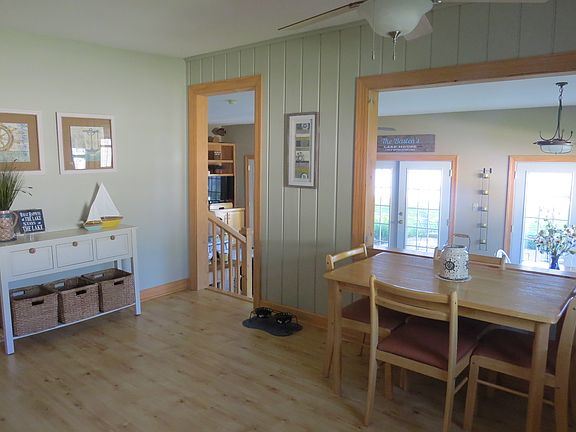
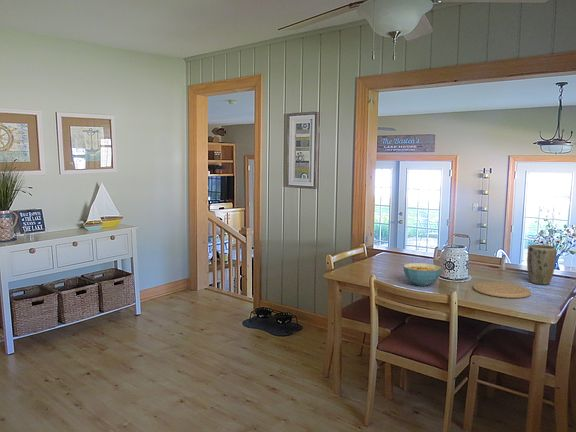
+ plant pot [526,244,557,286]
+ cereal bowl [403,262,442,287]
+ plate [472,281,532,299]
